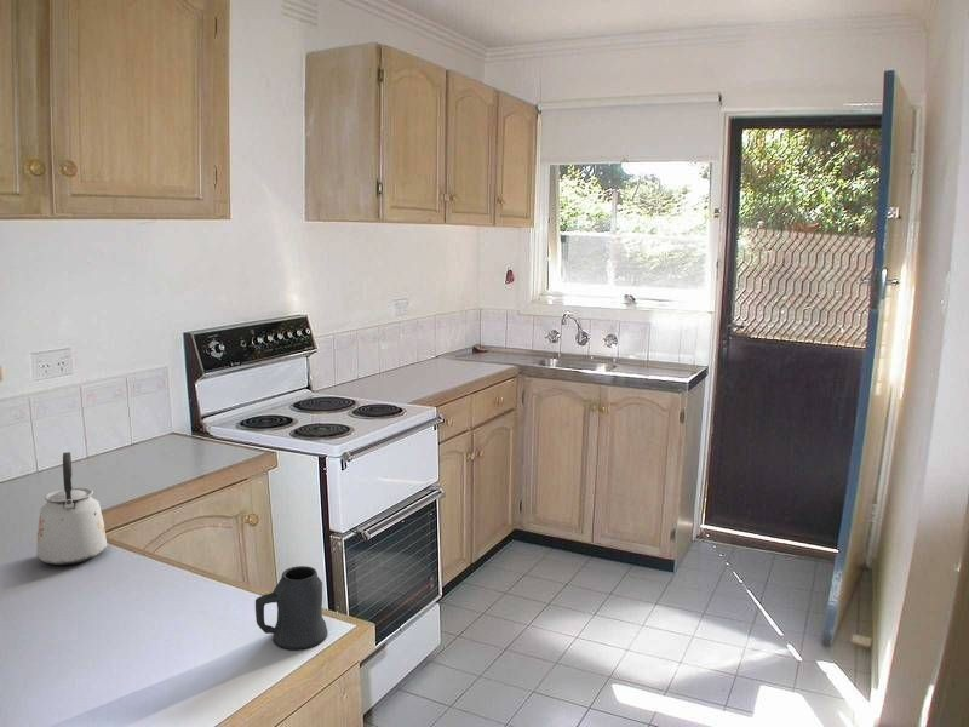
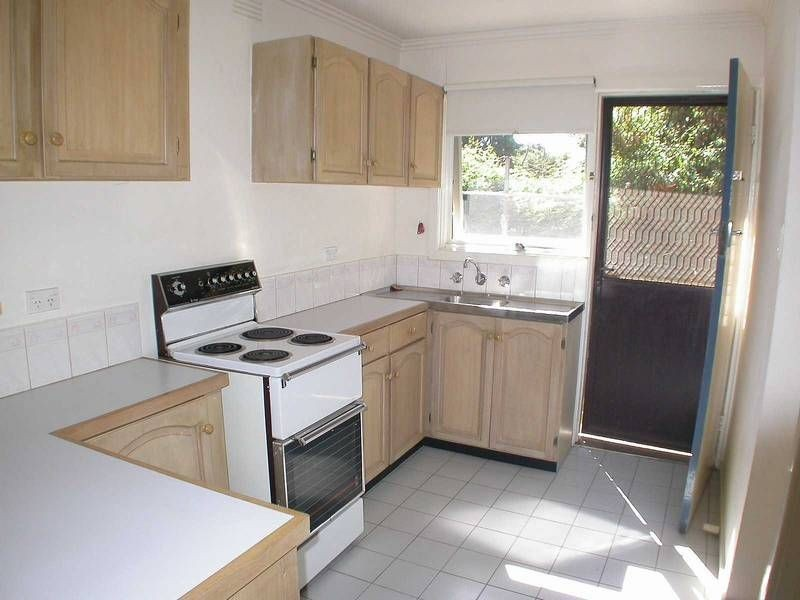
- kettle [35,451,108,566]
- mug [254,565,328,651]
